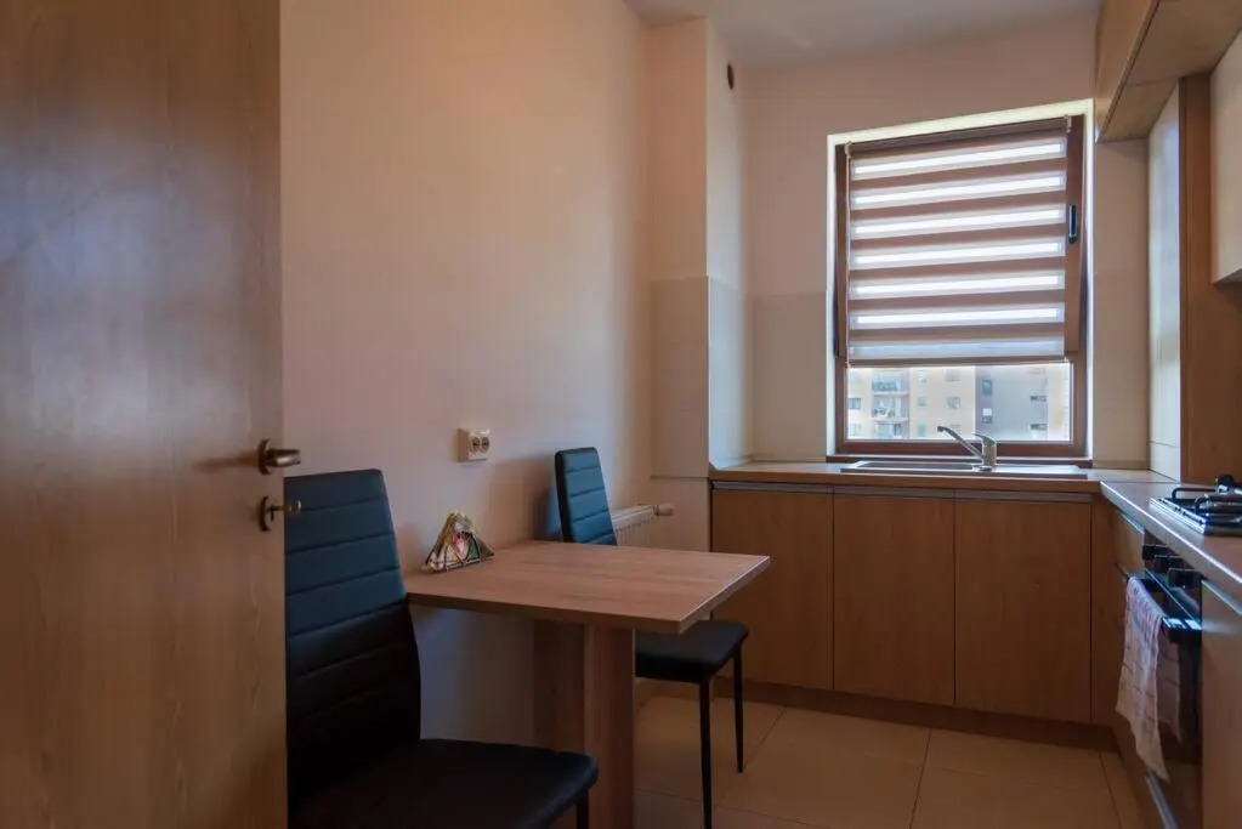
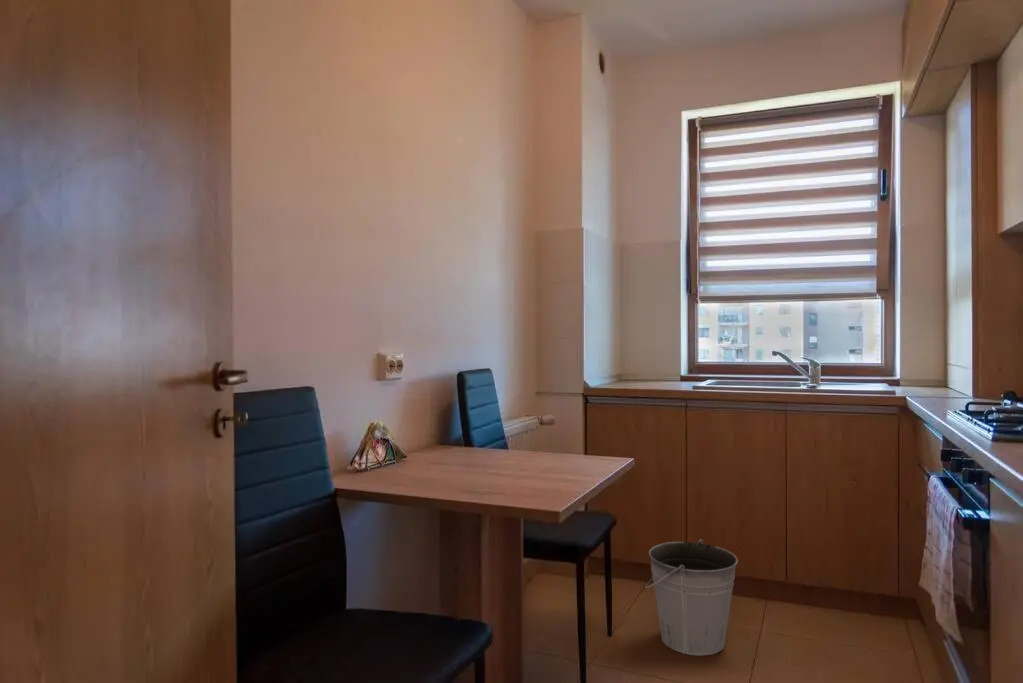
+ bucket [644,538,739,657]
